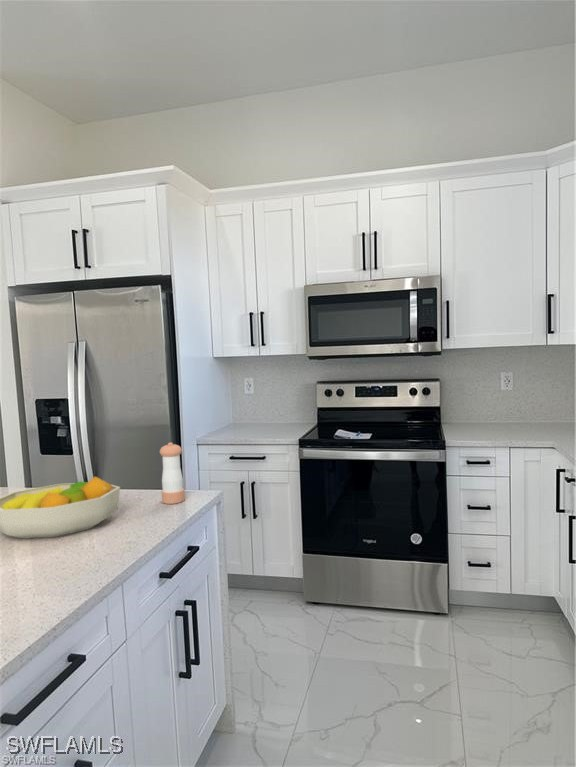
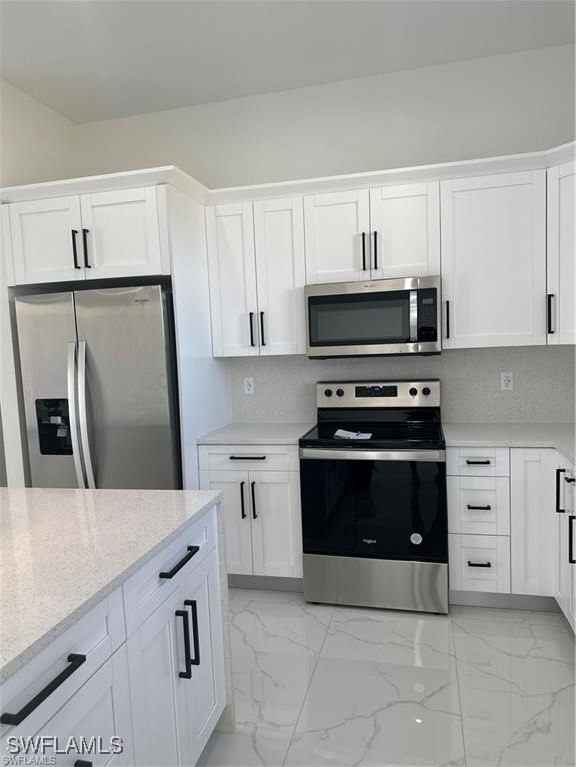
- fruit bowl [0,475,121,540]
- pepper shaker [159,442,186,505]
